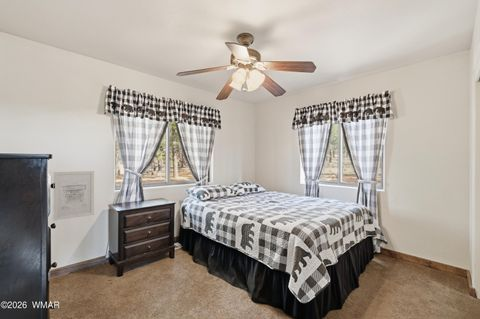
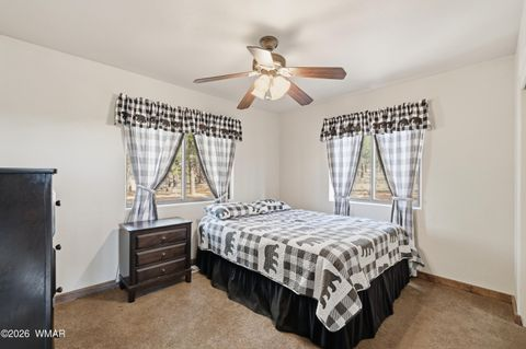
- wall art [53,170,95,221]
